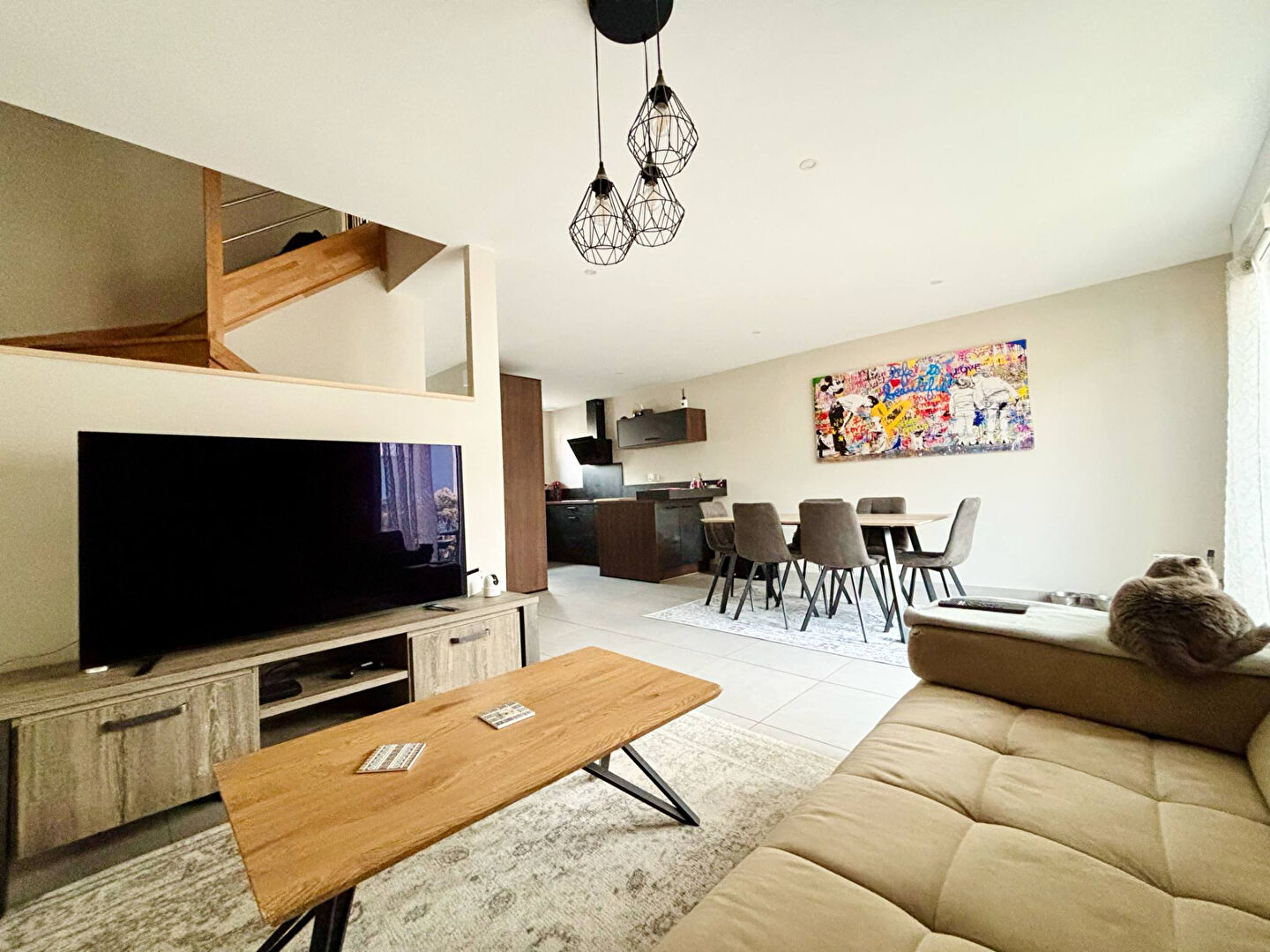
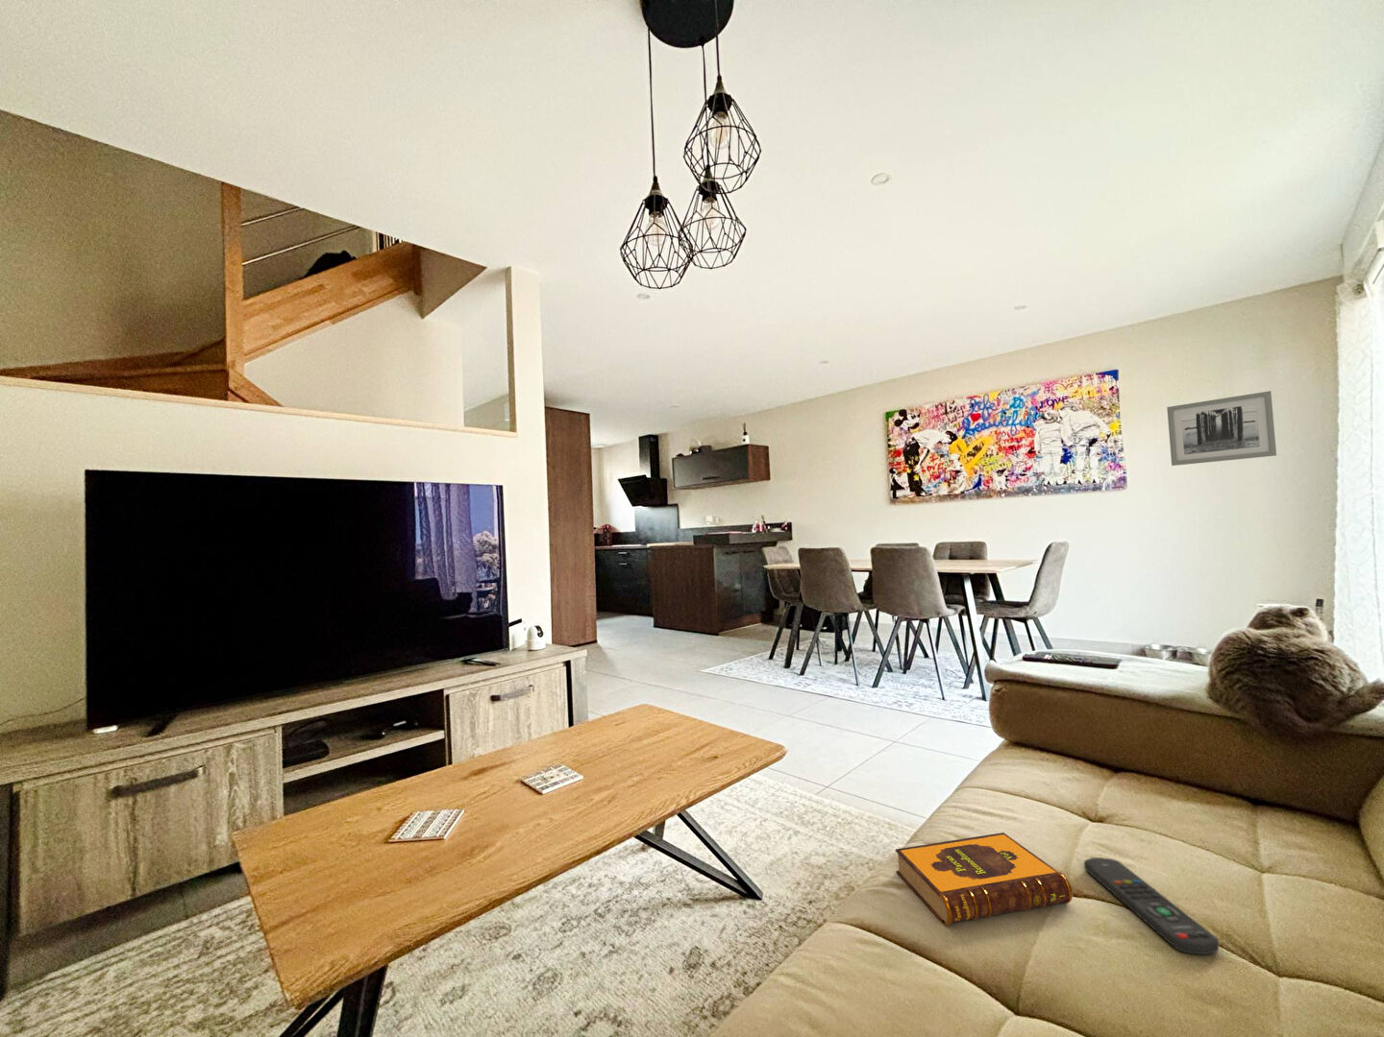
+ wall art [1166,390,1277,466]
+ remote control [1083,856,1219,955]
+ hardback book [895,831,1073,927]
